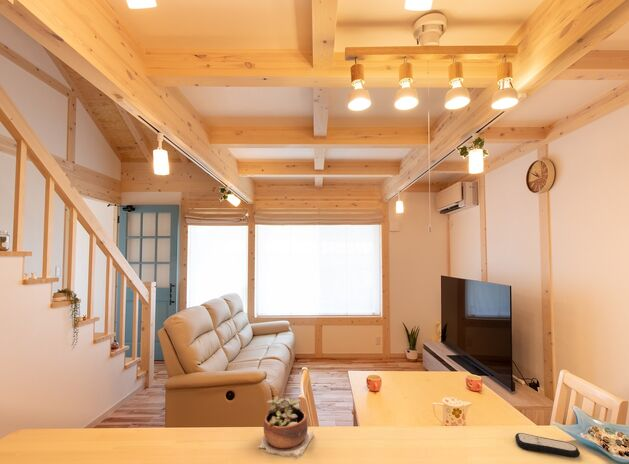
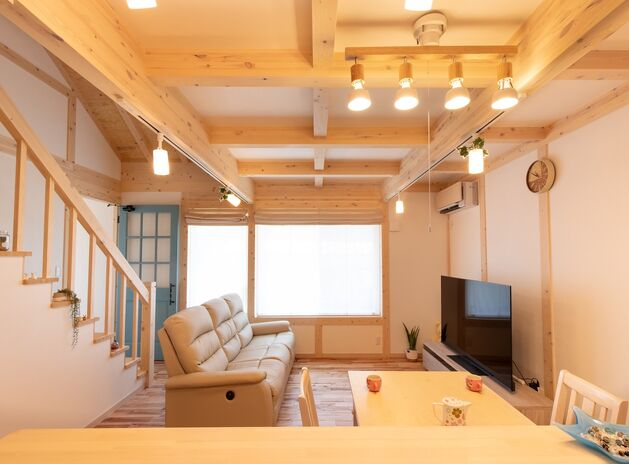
- remote control [514,432,581,459]
- succulent plant [257,395,315,459]
